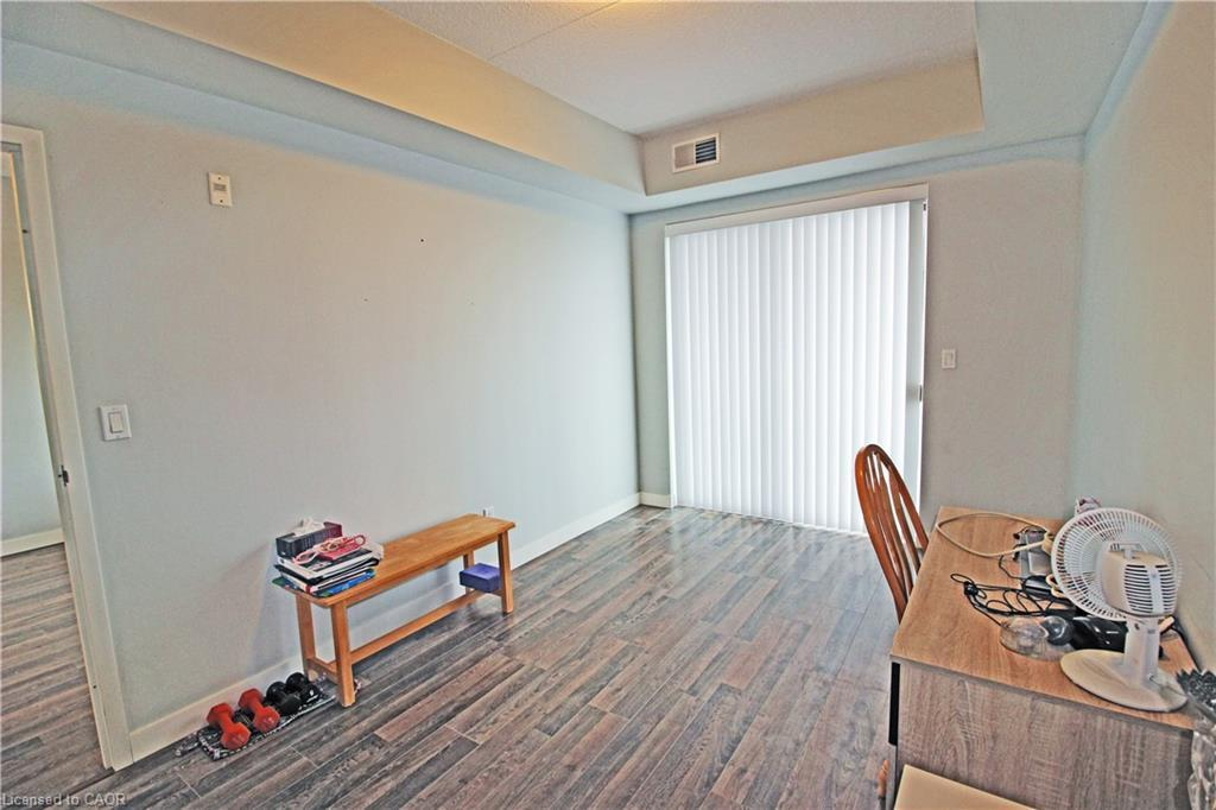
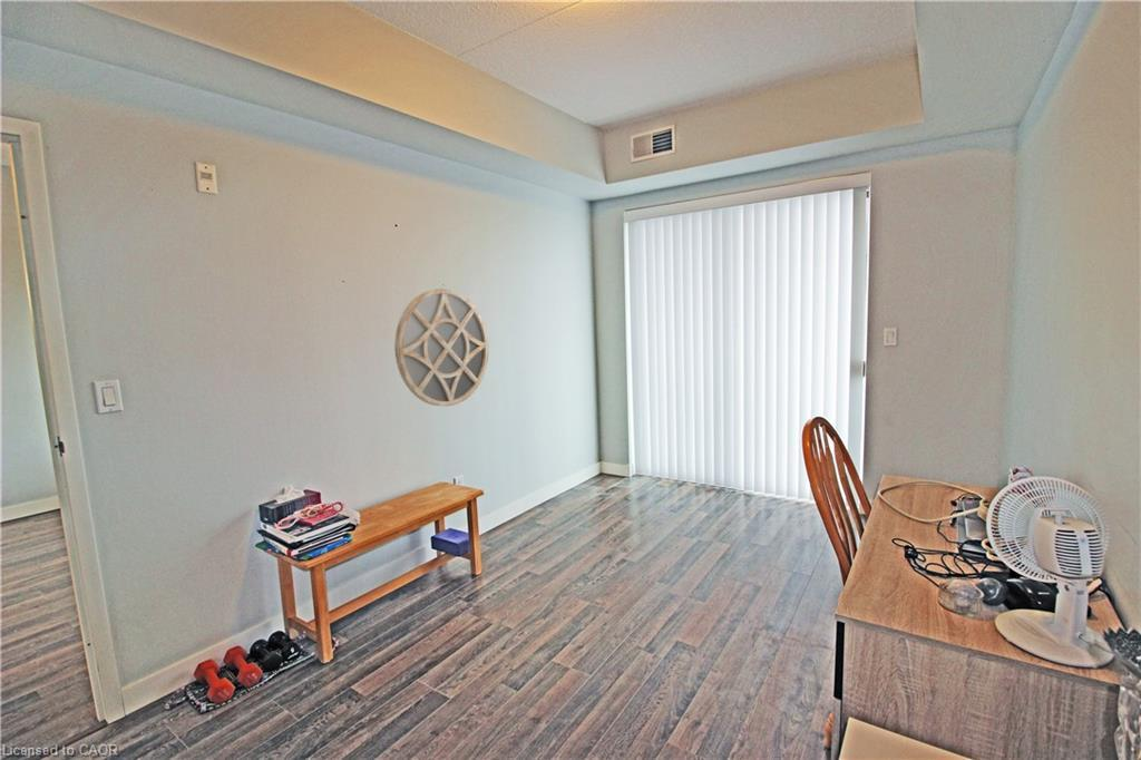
+ home mirror [393,288,490,408]
